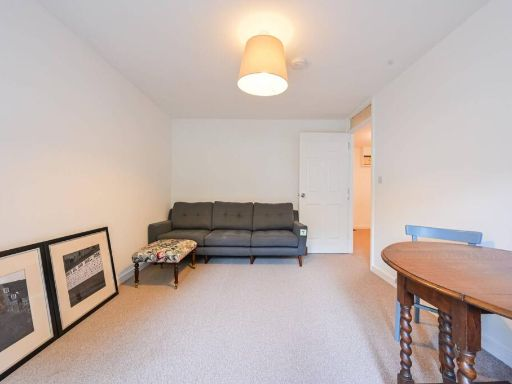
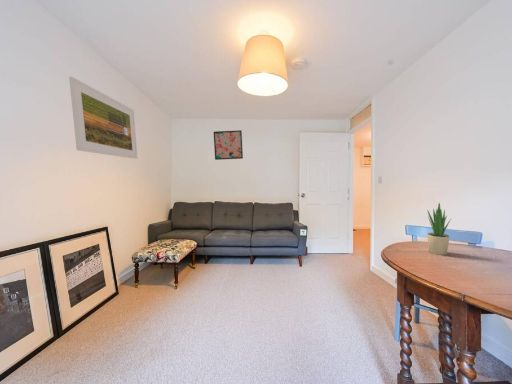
+ potted plant [426,202,452,256]
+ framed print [68,76,139,160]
+ wall art [213,129,244,161]
